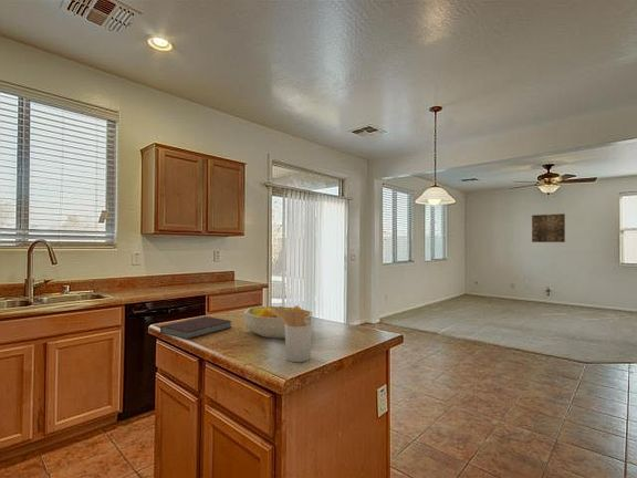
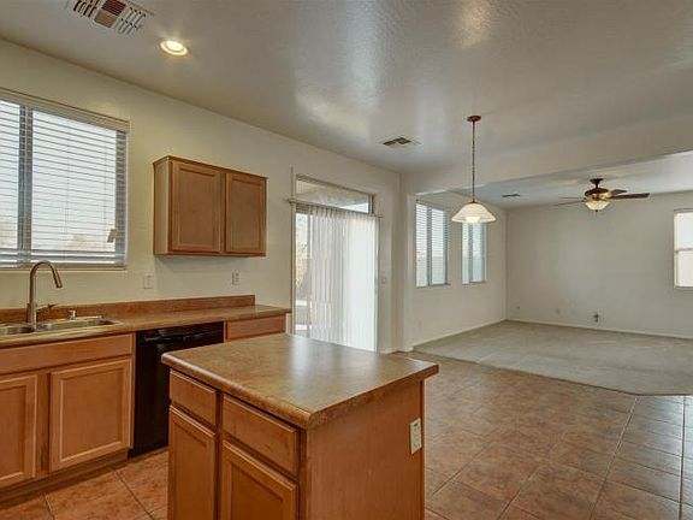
- fruit bowl [242,304,313,340]
- wall art [531,212,566,243]
- notebook [159,315,233,341]
- utensil holder [270,305,313,363]
